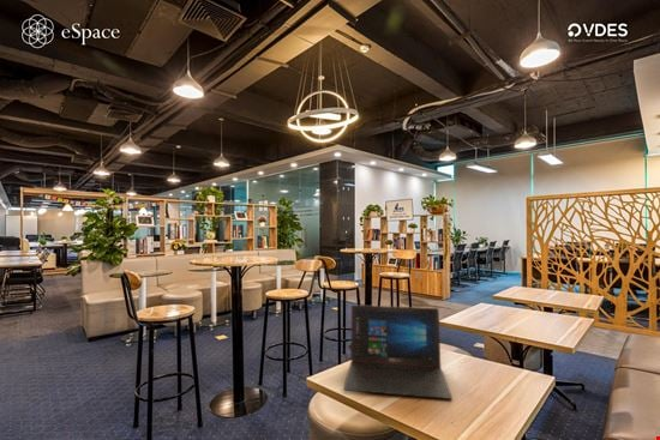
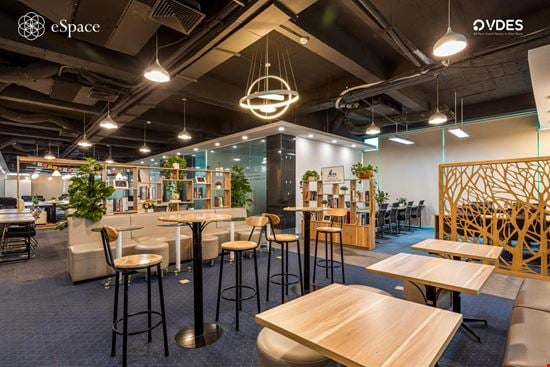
- laptop [342,305,454,400]
